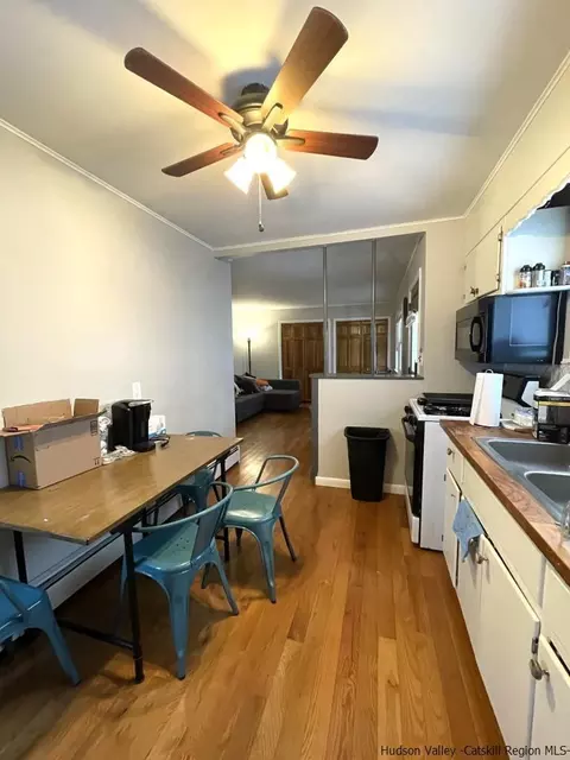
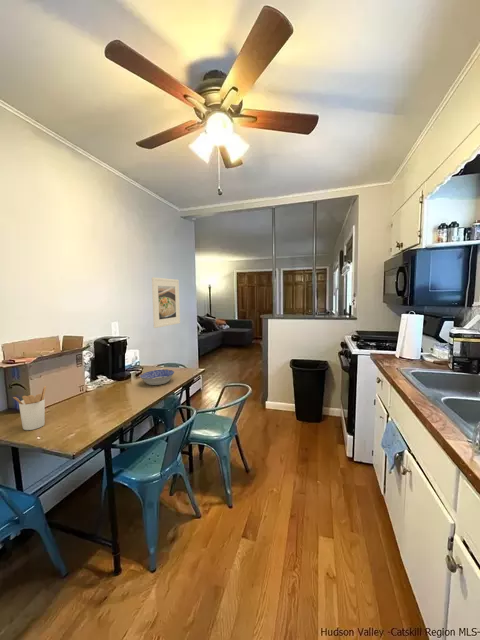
+ bowl [139,368,175,386]
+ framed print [151,276,181,329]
+ utensil holder [12,385,47,431]
